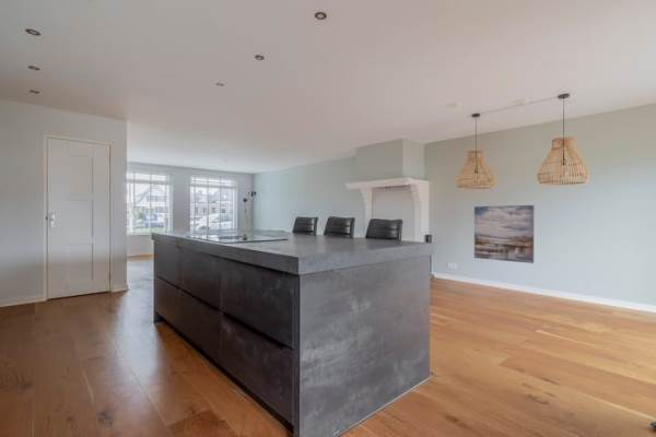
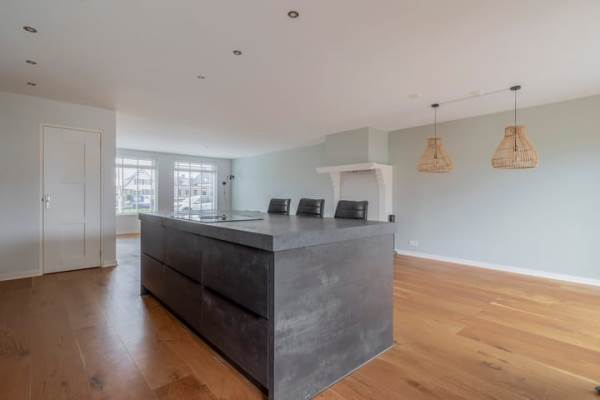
- wall art [473,204,535,264]
